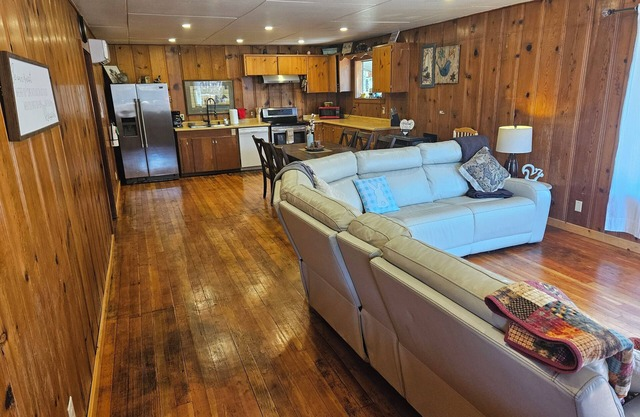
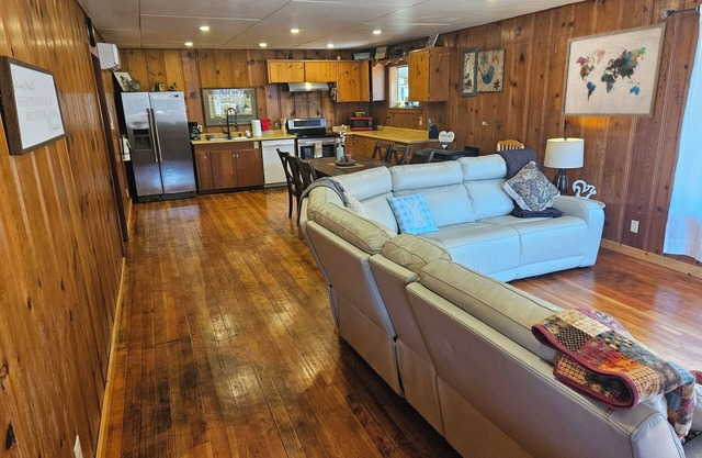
+ wall art [559,21,669,119]
